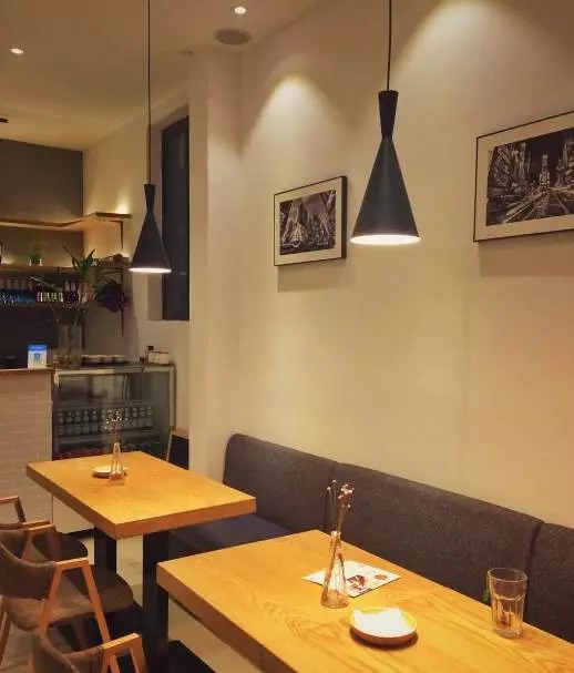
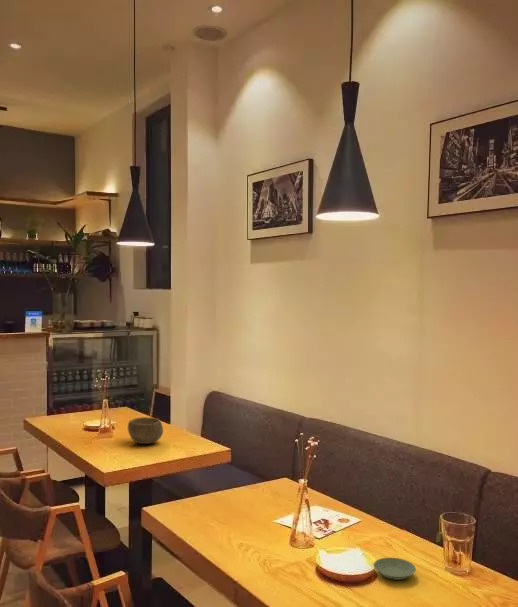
+ bowl [127,416,164,445]
+ saucer [373,557,417,581]
